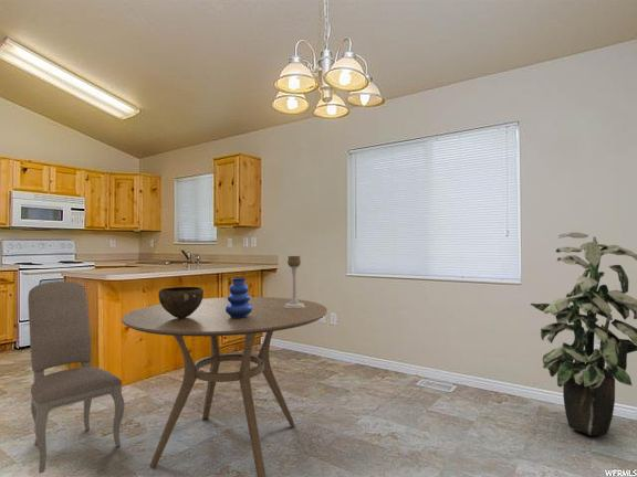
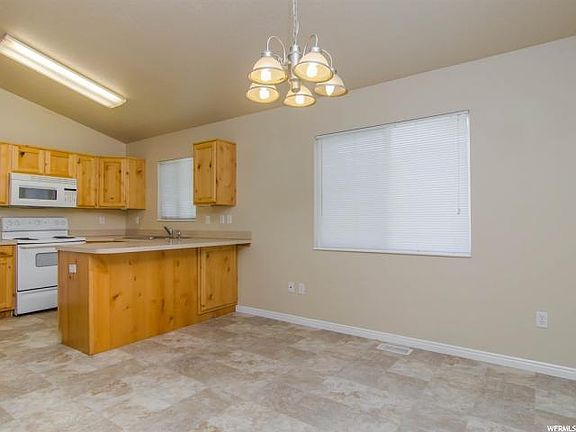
- bowl [157,286,205,318]
- candle holder [284,255,305,308]
- dining chair [27,280,125,475]
- vase [226,276,252,318]
- dining table [121,296,328,477]
- indoor plant [530,232,637,436]
